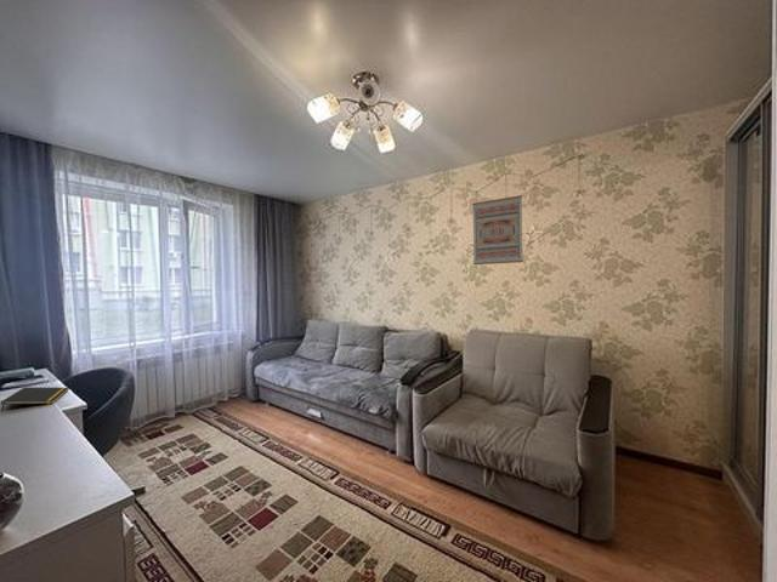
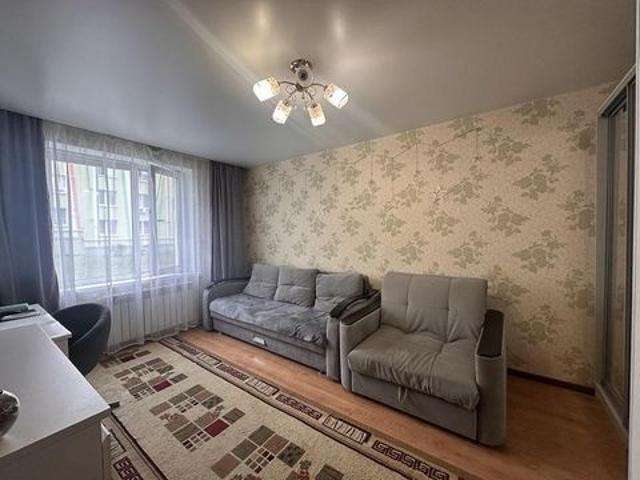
- notepad [0,386,69,413]
- wall art [471,194,524,266]
